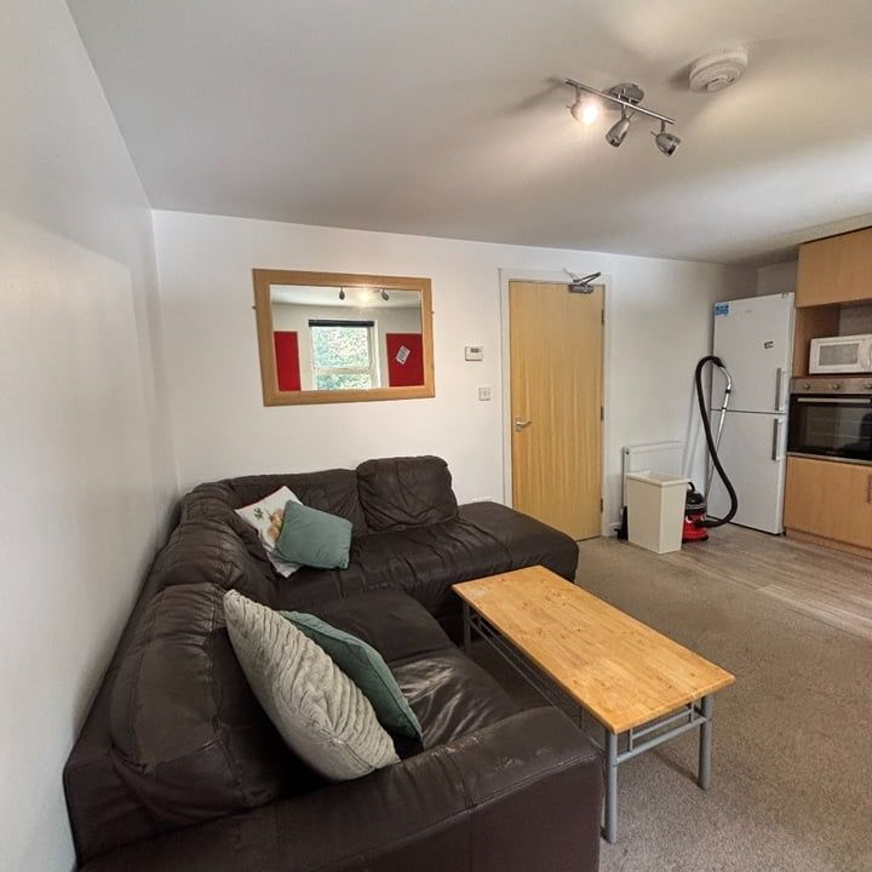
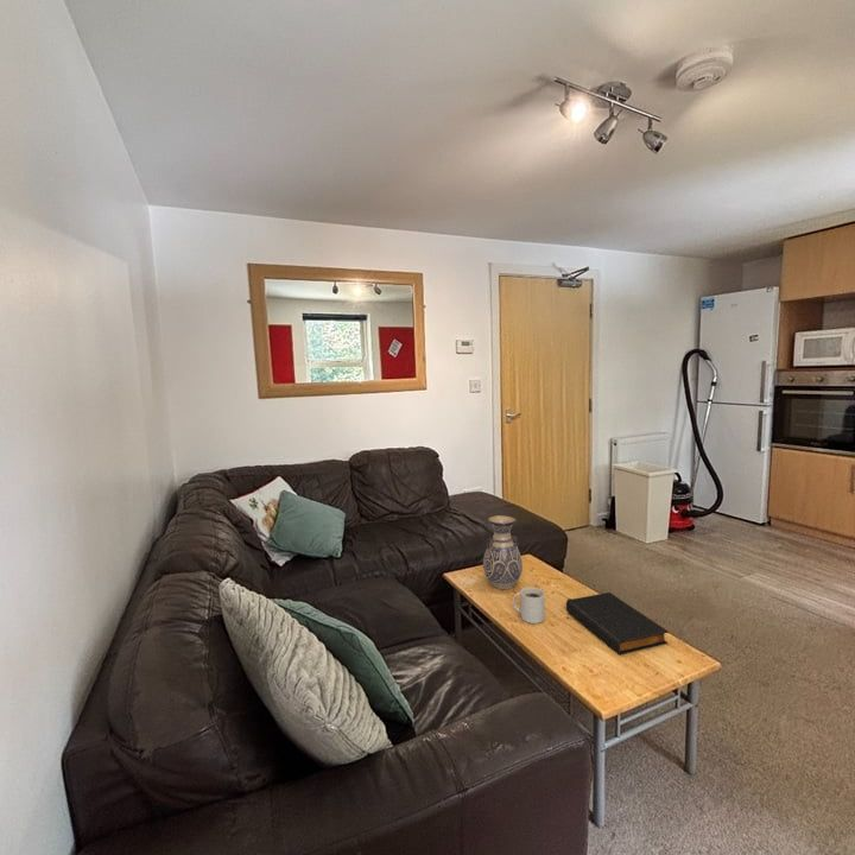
+ mug [512,587,546,625]
+ book [565,591,670,657]
+ vase [482,514,524,590]
